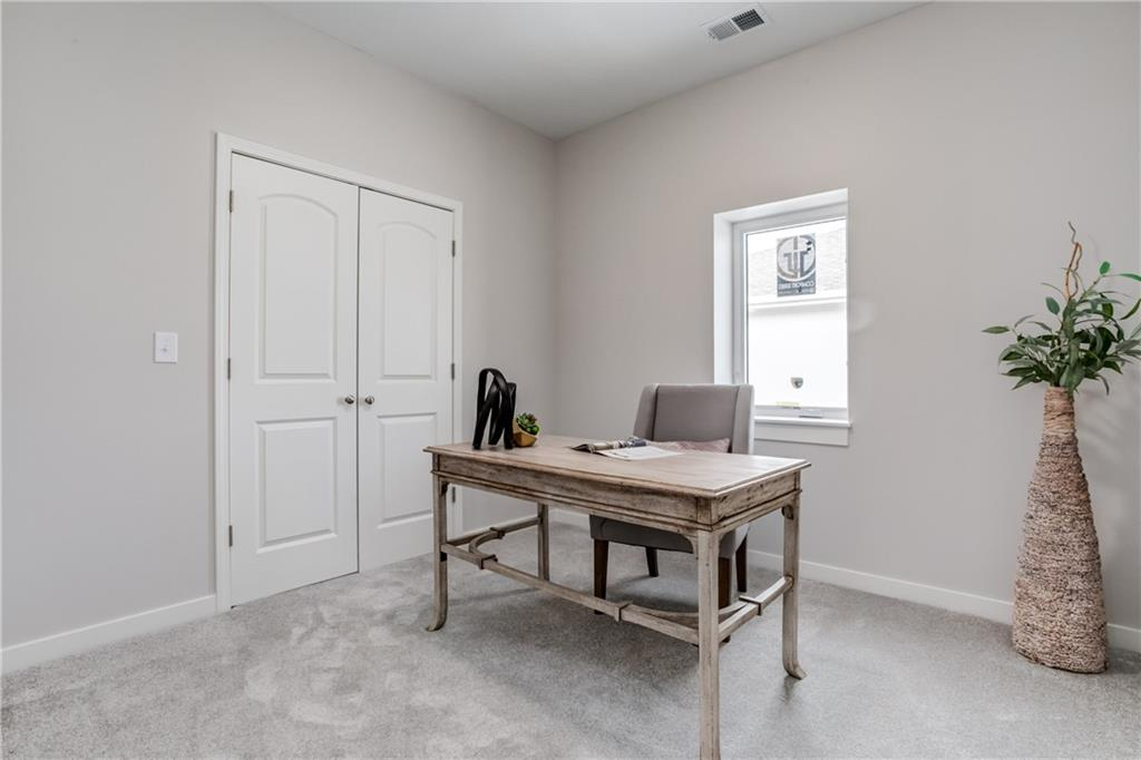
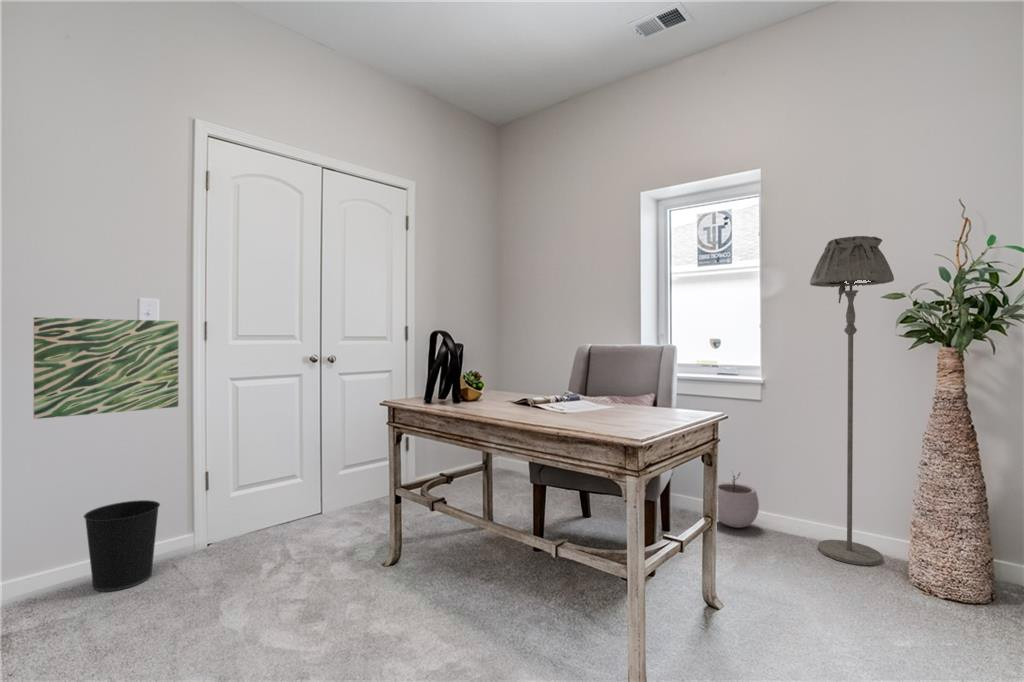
+ wall art [33,316,179,420]
+ plant pot [717,471,760,529]
+ floor lamp [809,235,895,566]
+ wastebasket [83,499,161,592]
